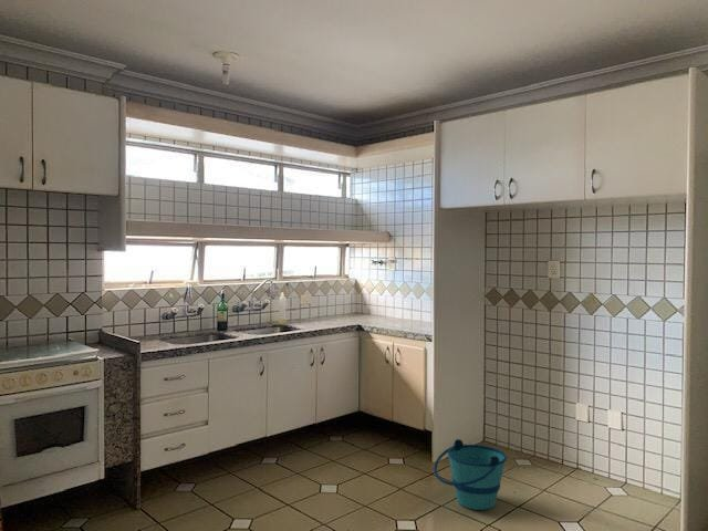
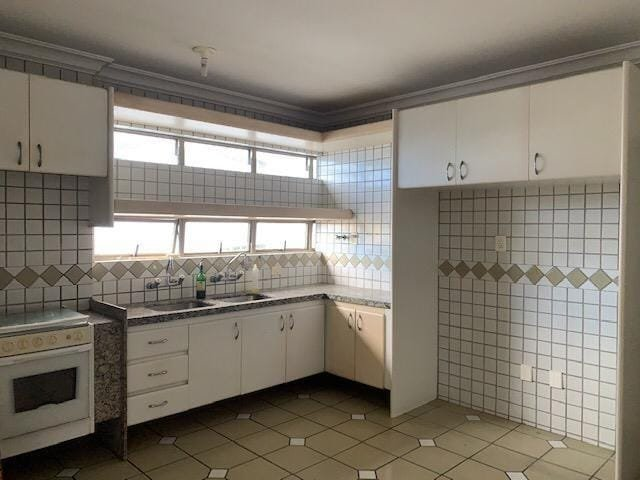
- bucket [433,438,508,511]
